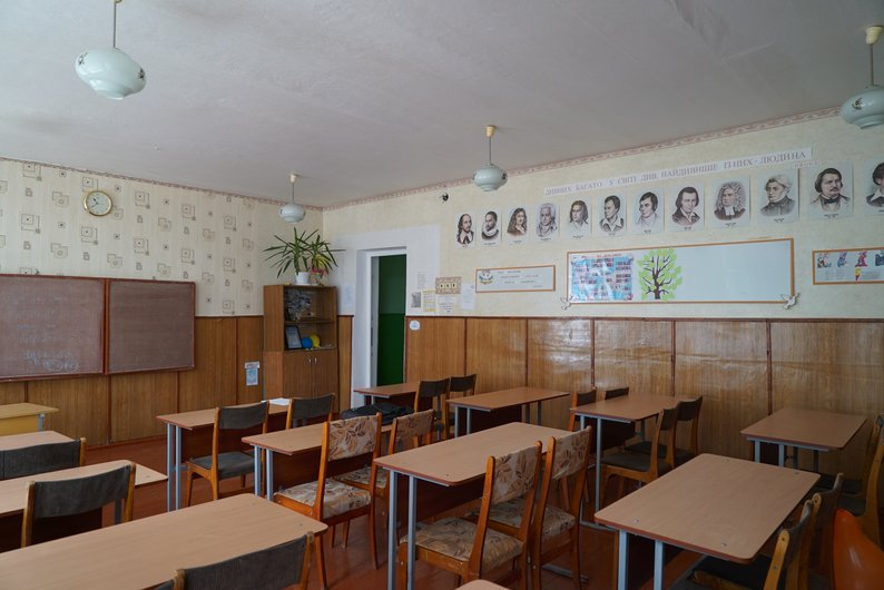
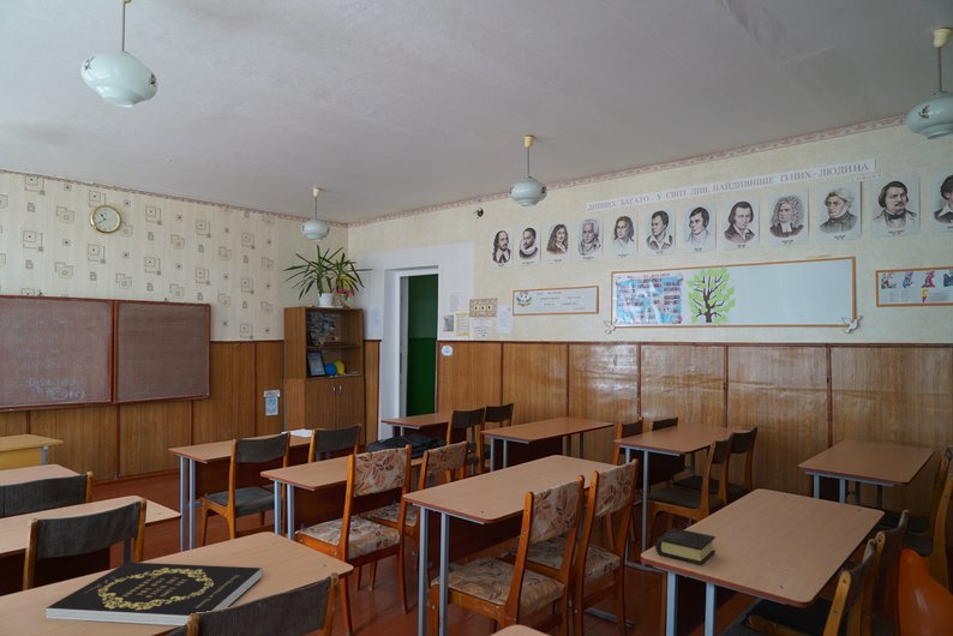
+ book [44,562,263,628]
+ book [654,527,717,566]
